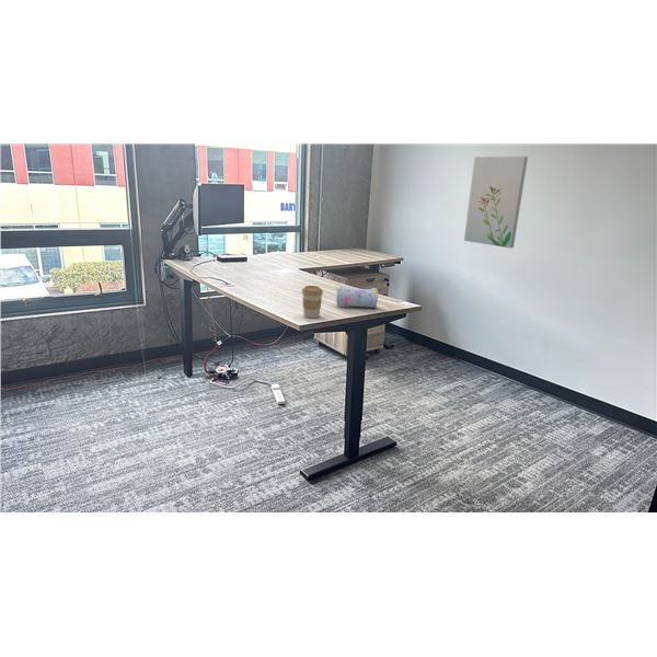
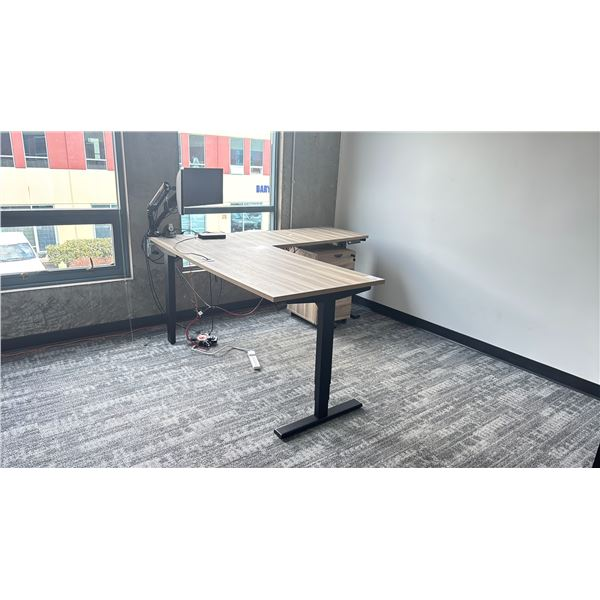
- pencil case [335,285,379,309]
- coffee cup [301,285,324,319]
- wall art [463,155,529,249]
